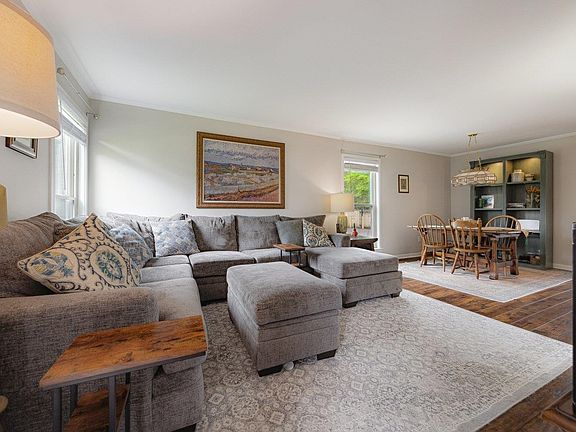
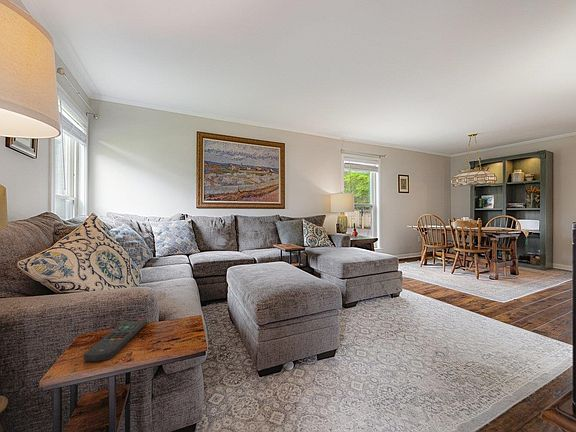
+ remote control [83,317,147,363]
